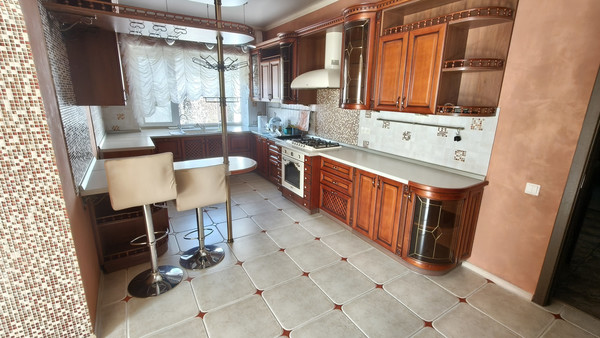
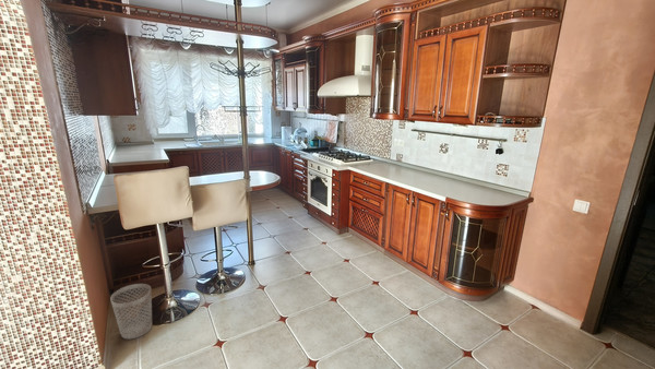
+ wastebasket [109,283,153,340]
